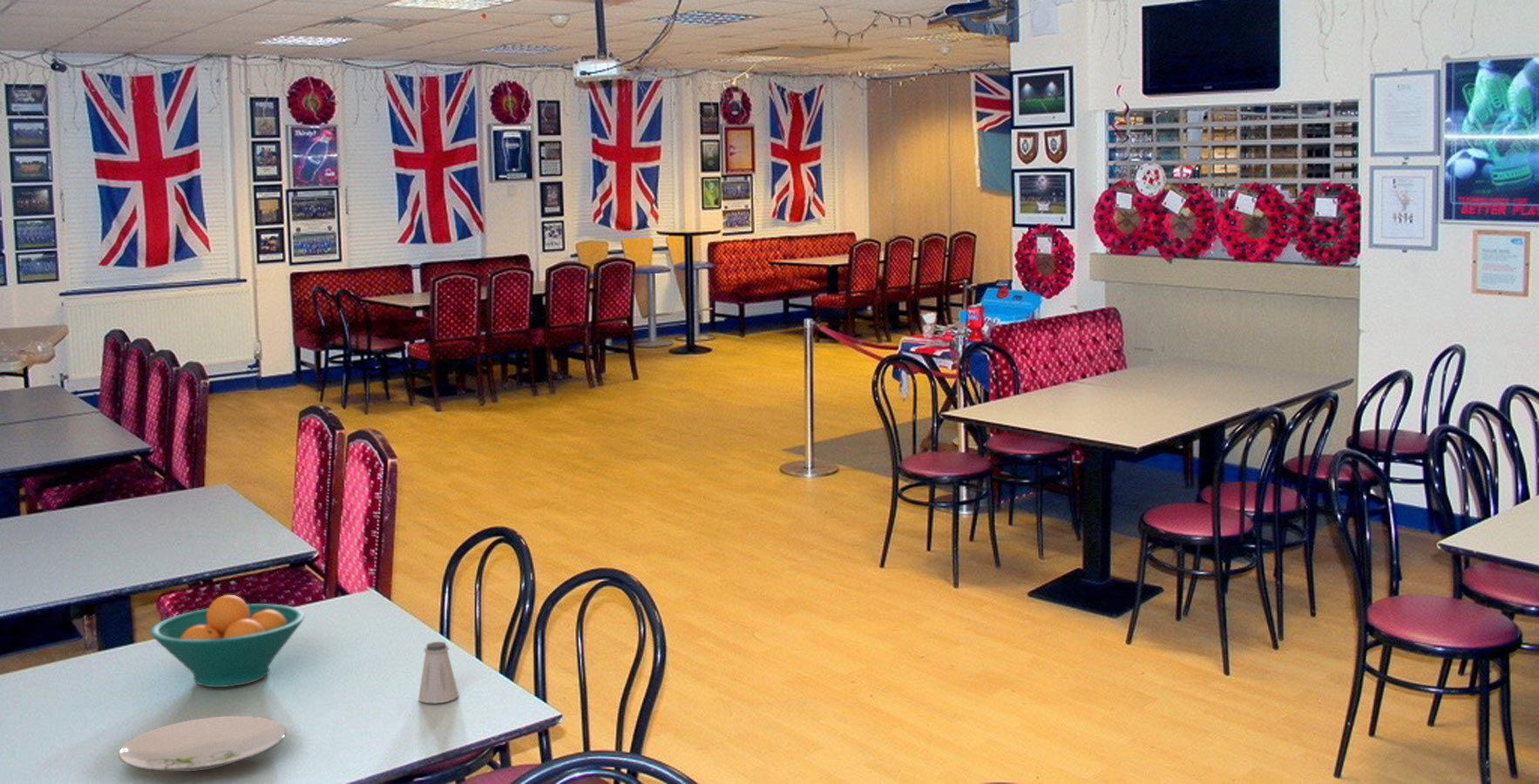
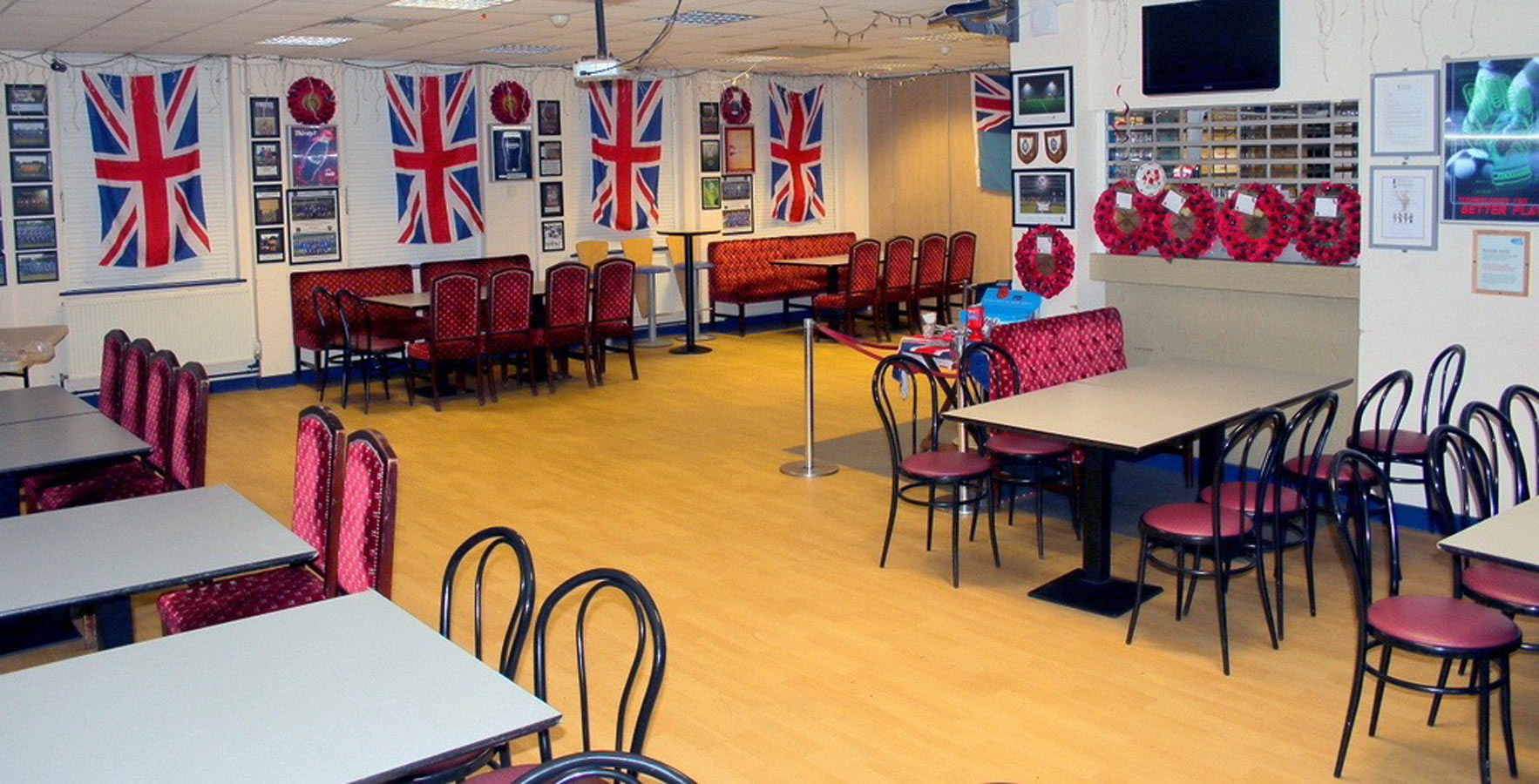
- saltshaker [417,641,459,704]
- fruit bowl [149,594,306,688]
- plate [118,715,287,773]
